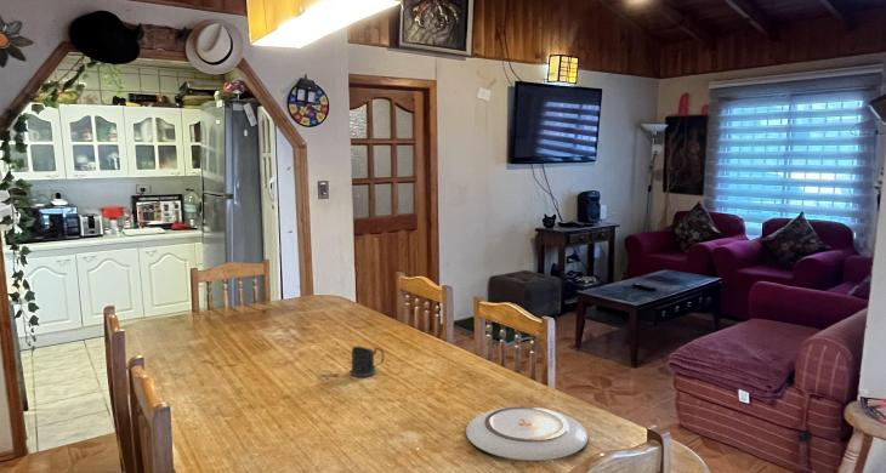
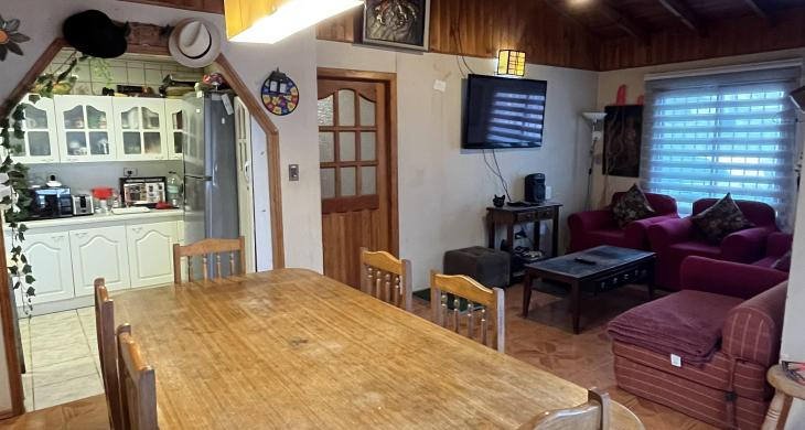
- mug [348,346,385,377]
- plate [465,405,590,462]
